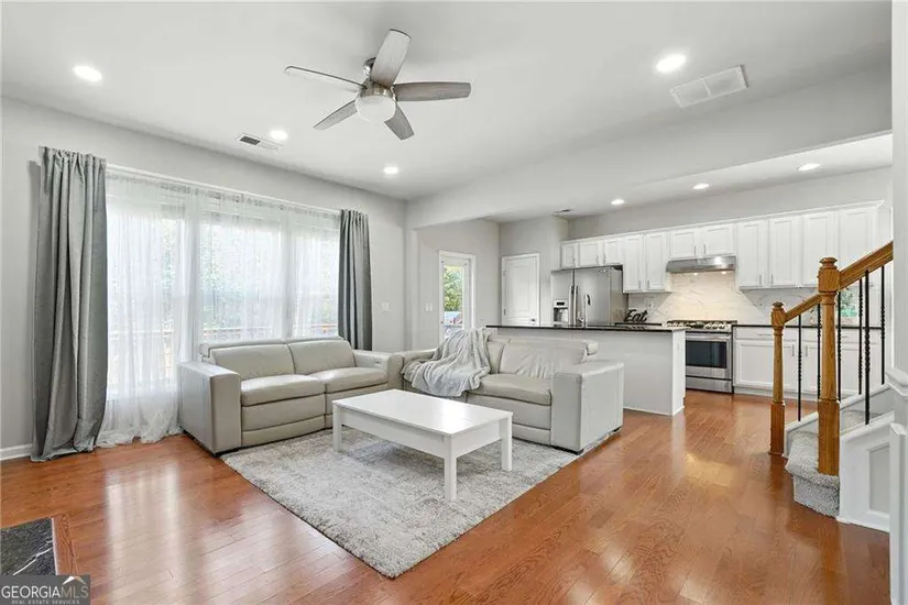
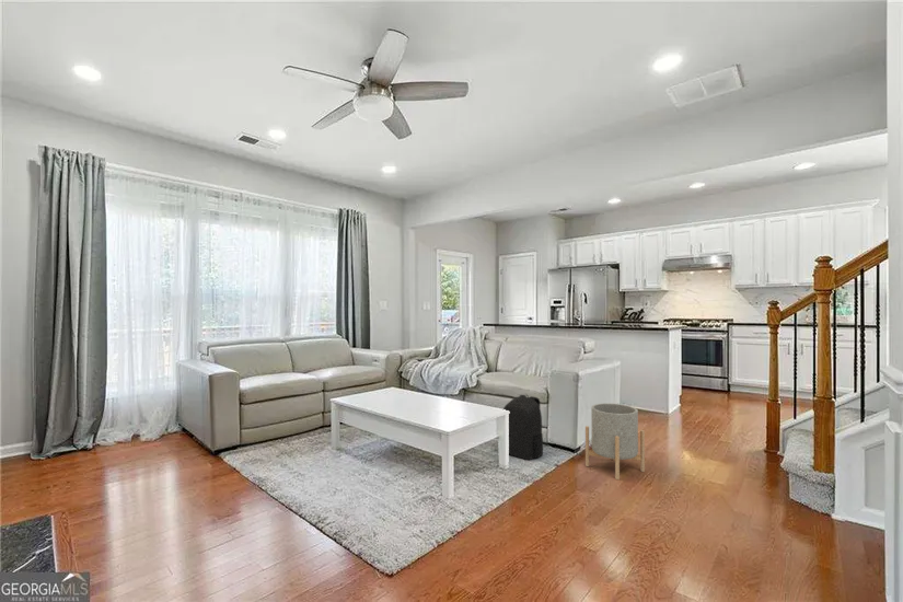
+ backpack [502,393,544,461]
+ planter [584,403,646,481]
